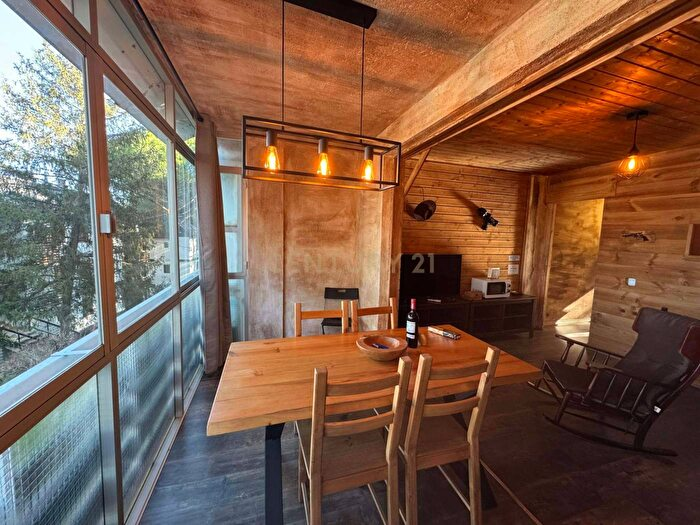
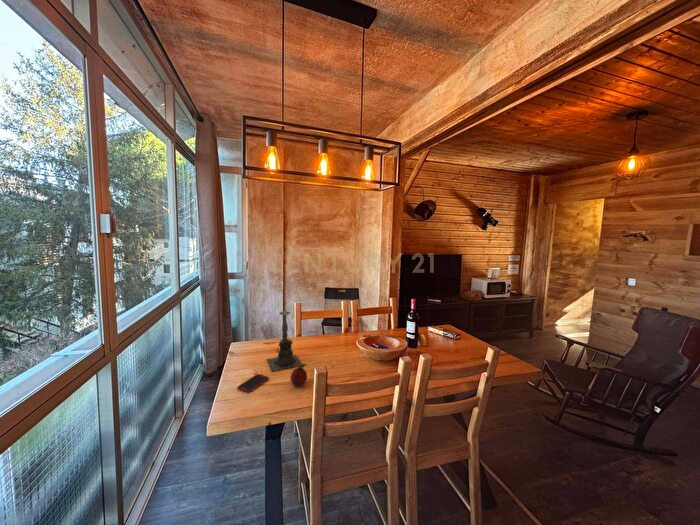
+ cell phone [236,373,270,393]
+ fruit [289,363,308,387]
+ candle holder [266,310,303,372]
